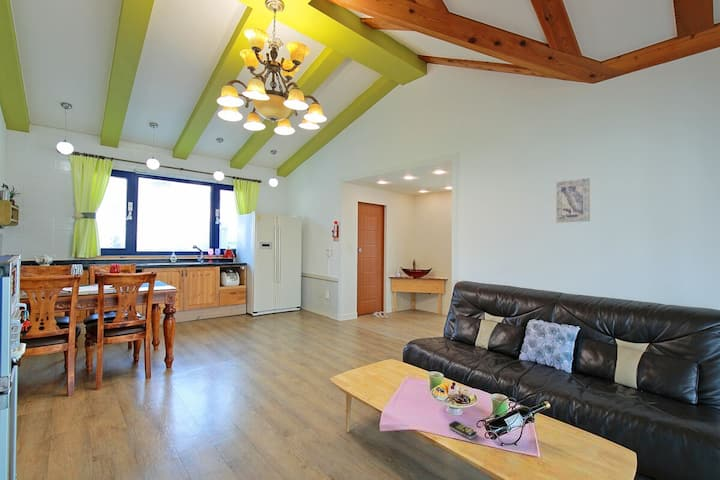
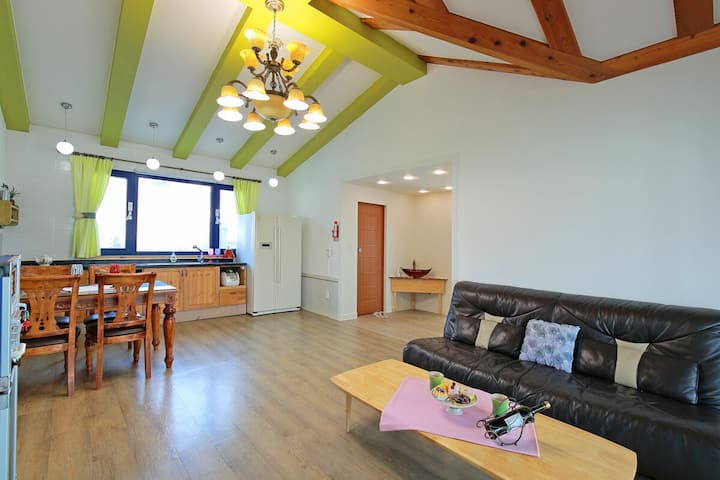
- wall art [555,177,591,224]
- remote control [448,420,478,440]
